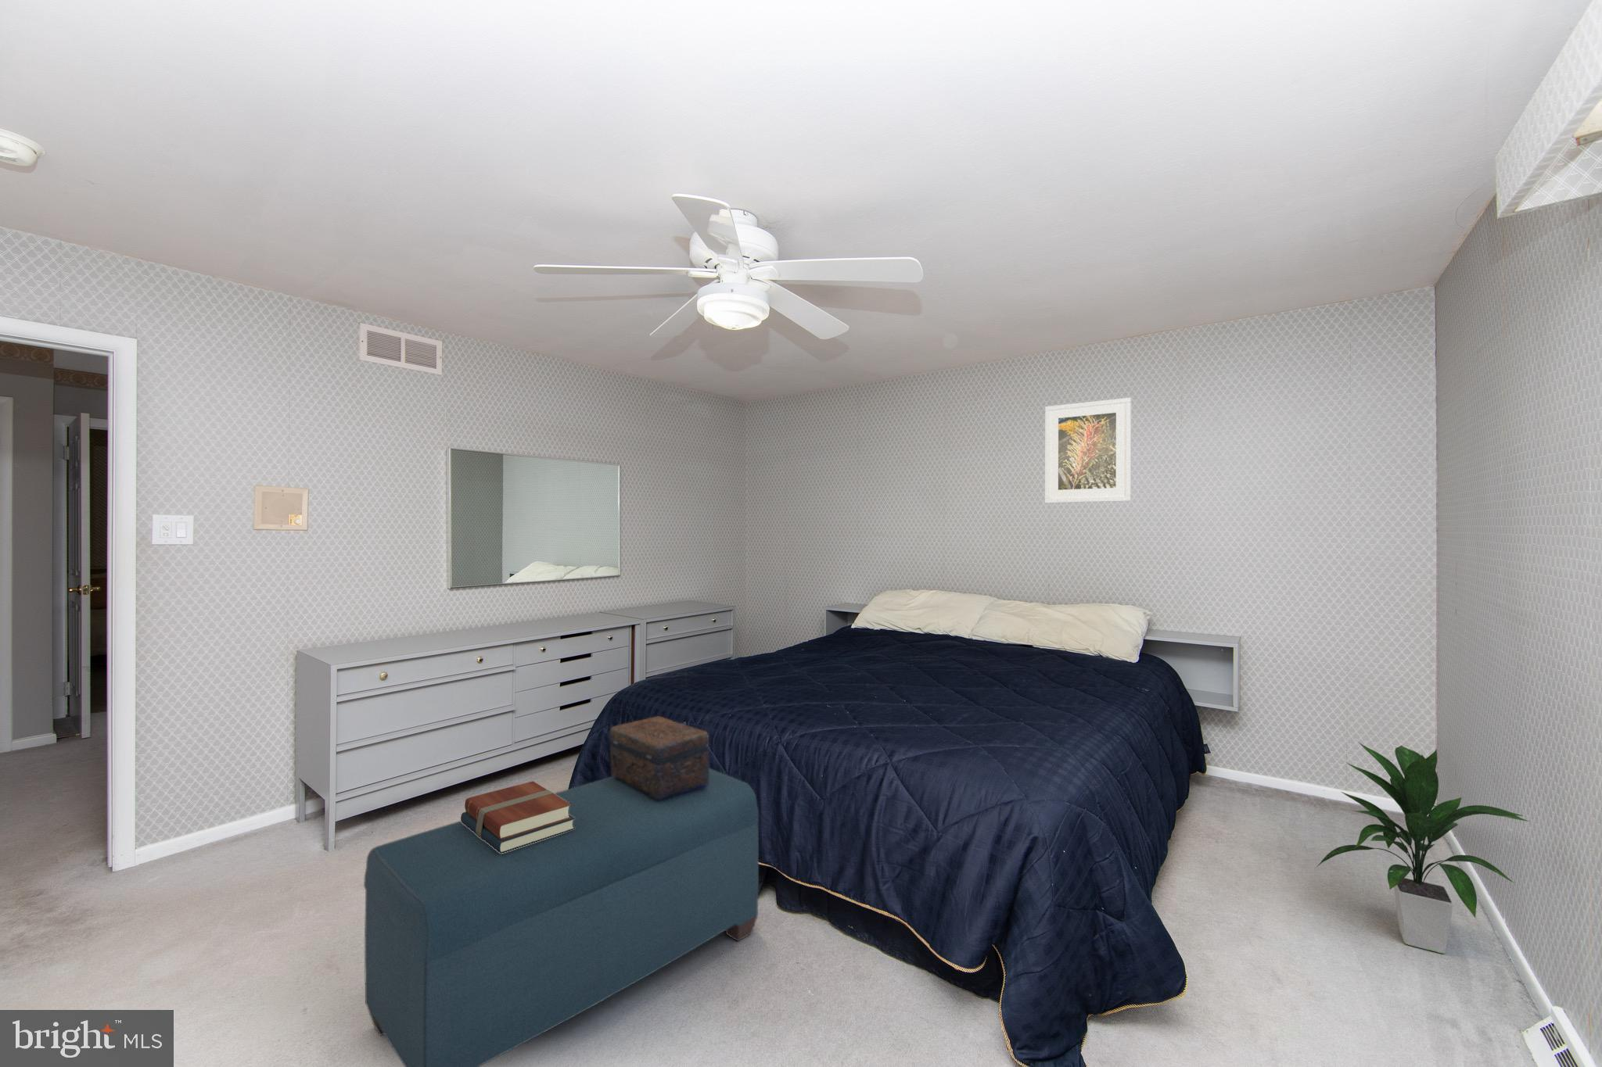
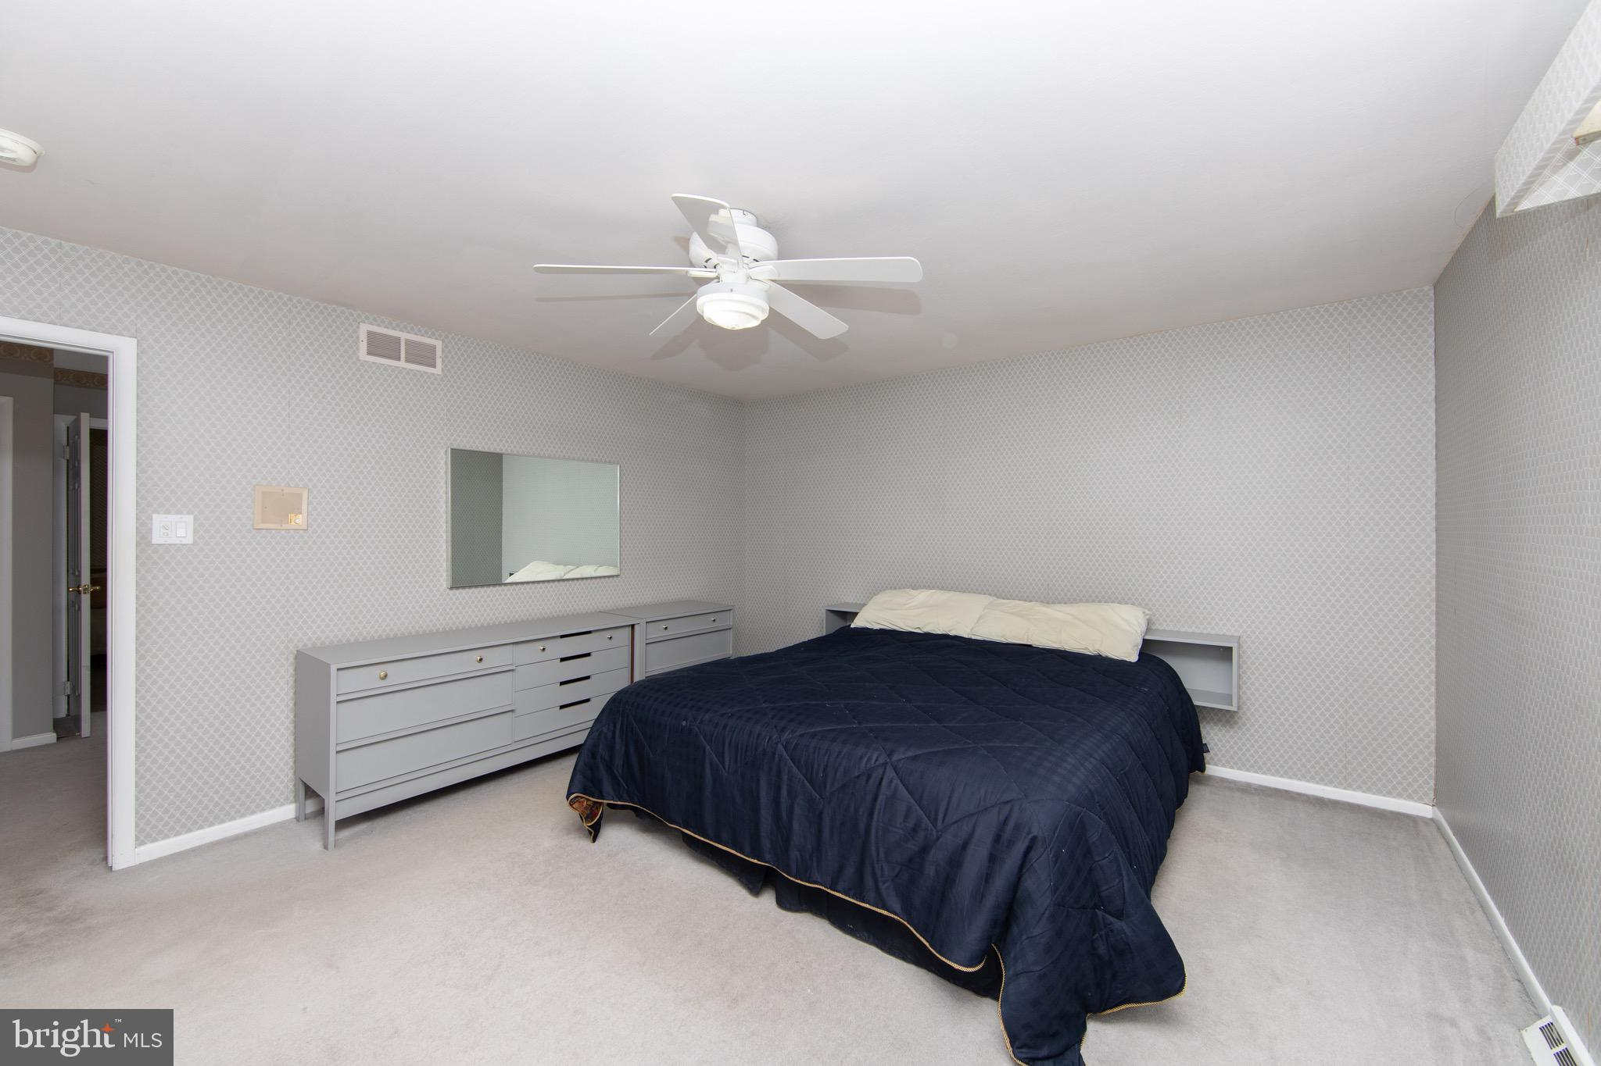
- decorative box [610,716,710,800]
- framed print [1045,397,1132,504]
- books [460,780,575,854]
- indoor plant [1314,742,1531,954]
- bench [363,768,760,1067]
